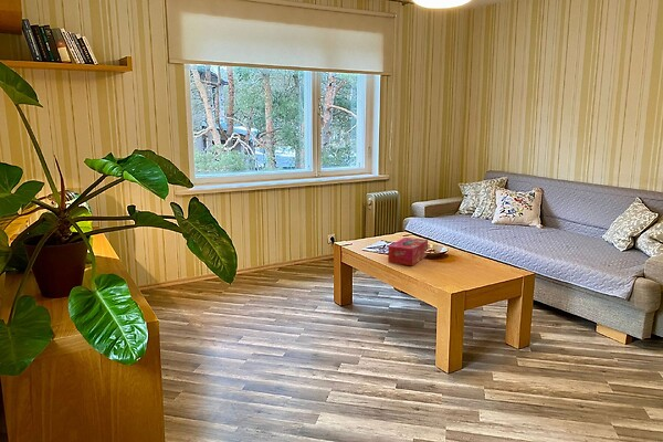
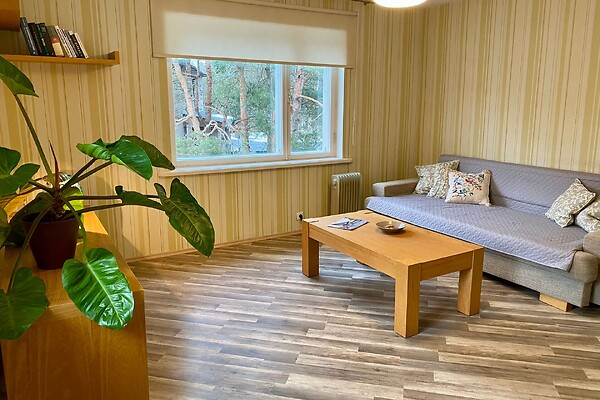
- tissue box [387,236,429,266]
